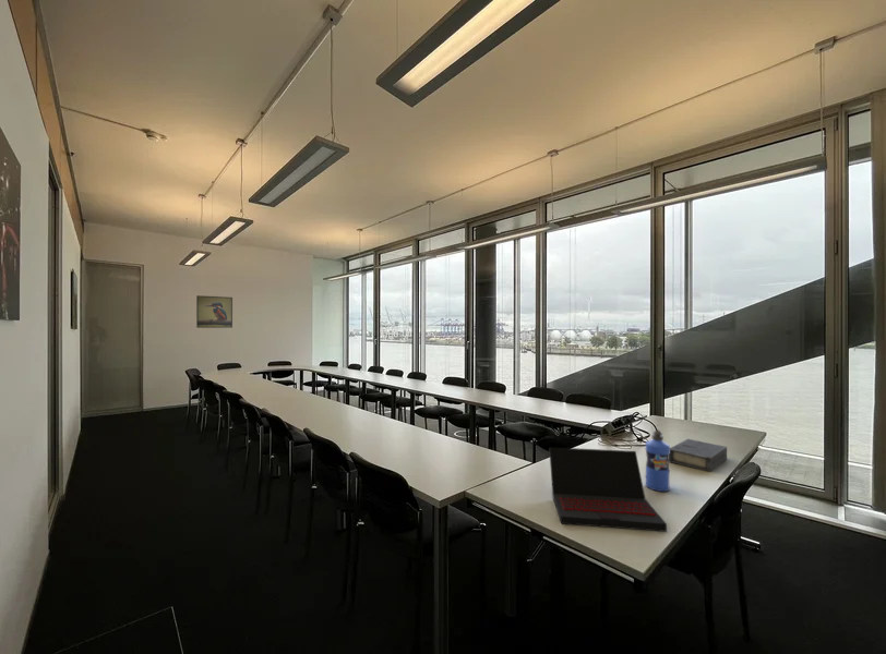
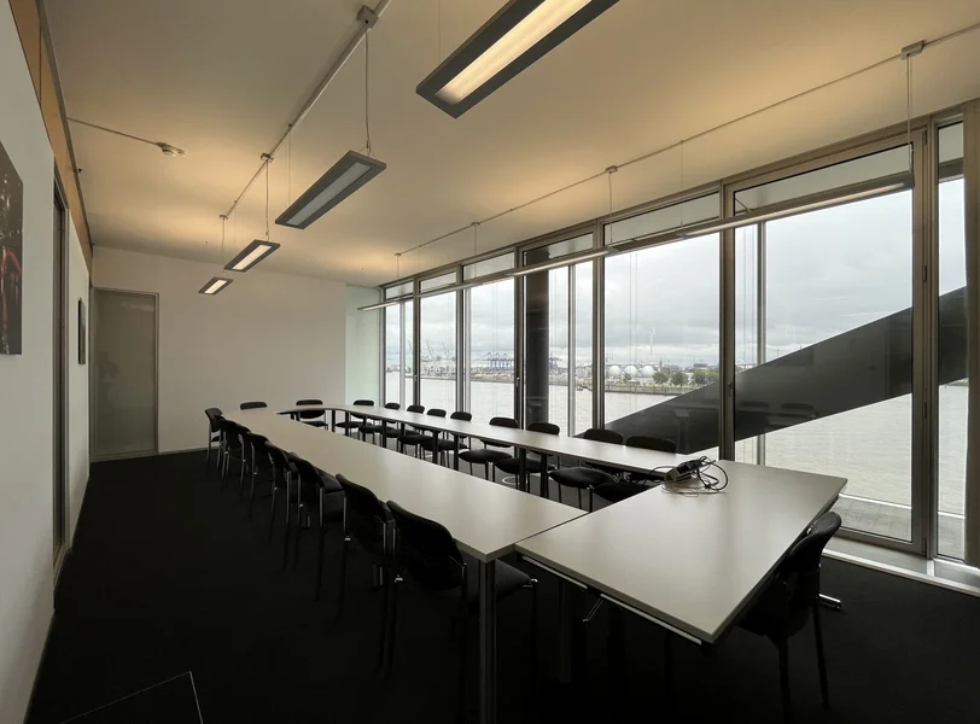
- water bottle [645,429,671,493]
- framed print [195,294,234,329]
- laptop [548,446,668,533]
- book [668,438,728,473]
